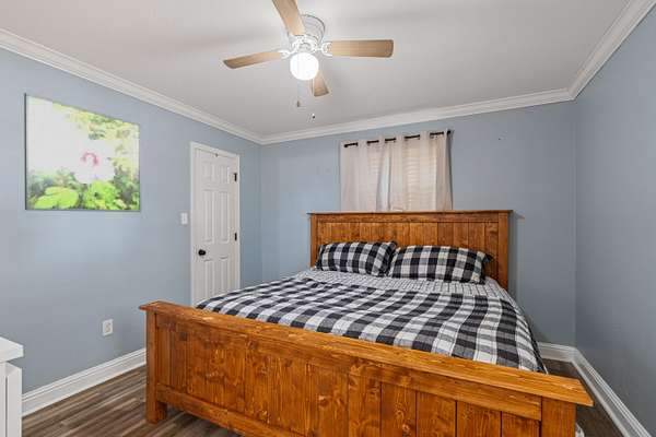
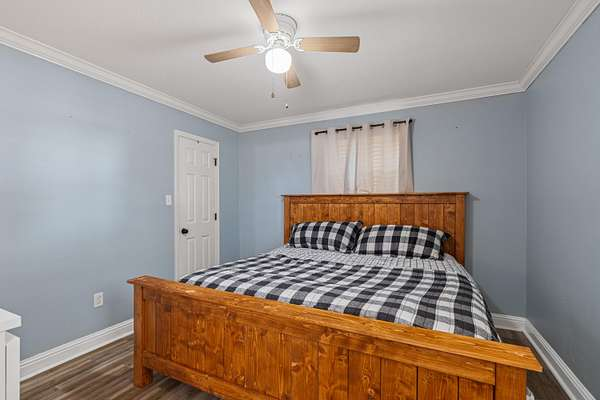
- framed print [23,92,142,213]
